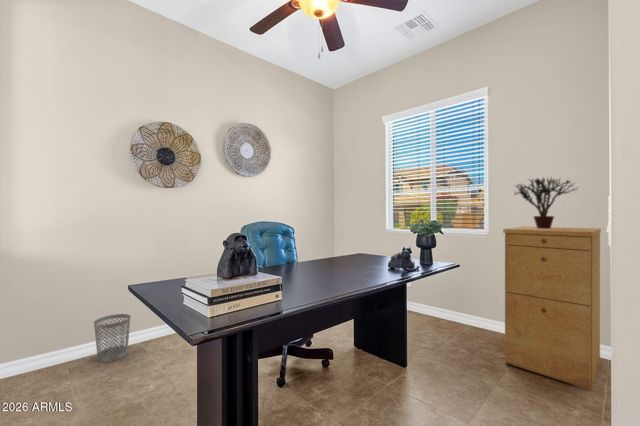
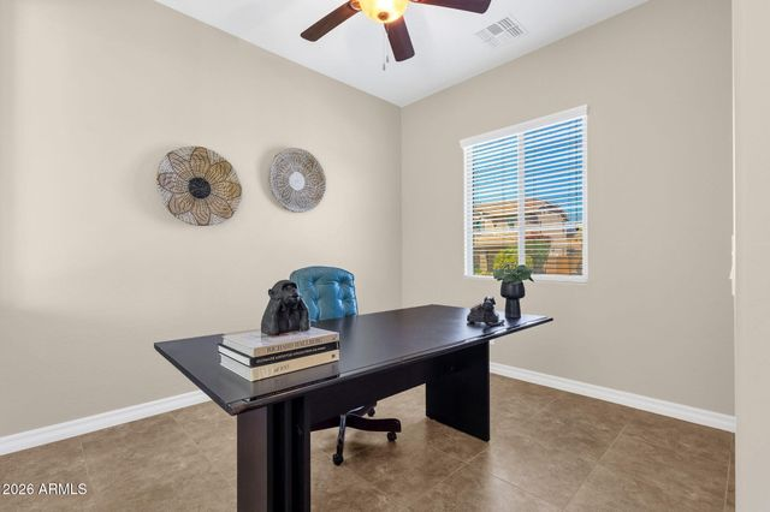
- wastebasket [93,313,132,363]
- potted plant [513,176,579,229]
- filing cabinet [502,225,602,391]
